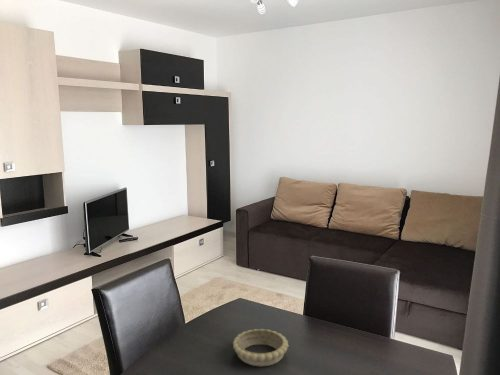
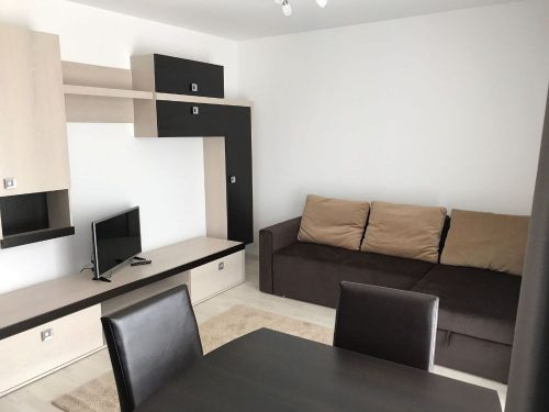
- decorative bowl [232,328,289,367]
